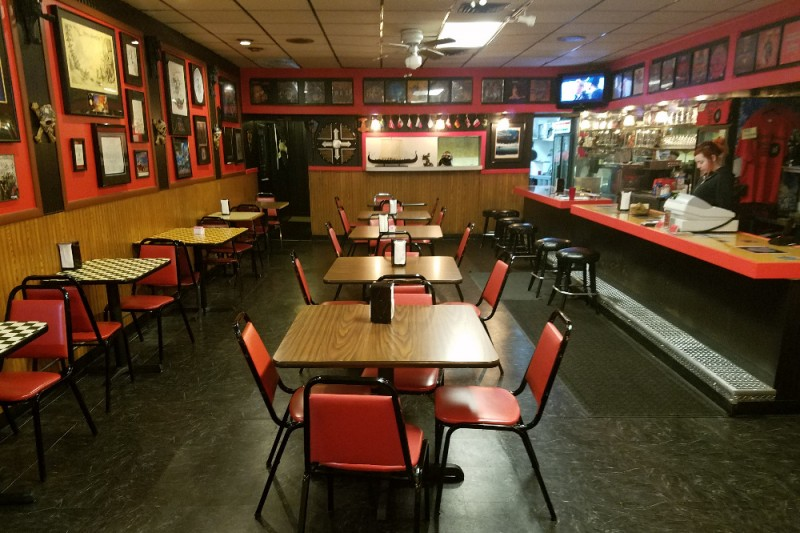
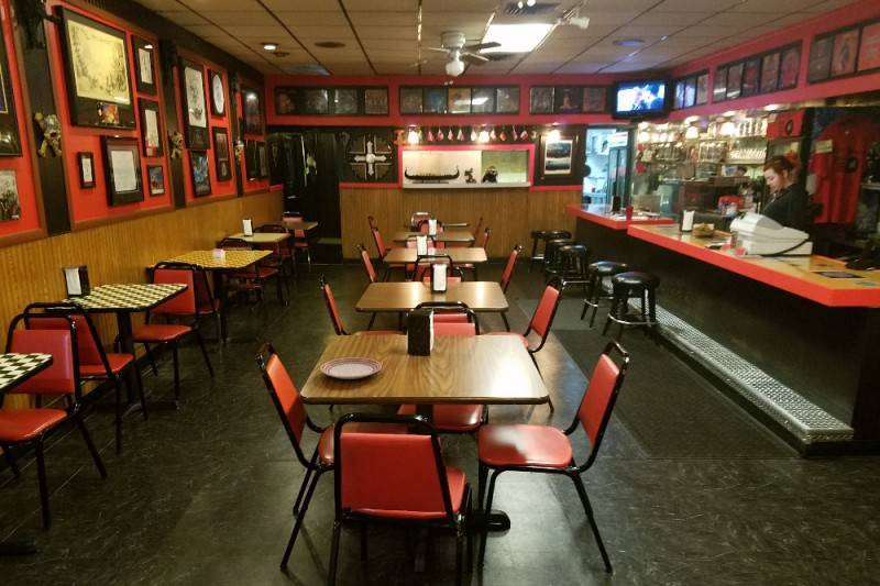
+ dinner plate [319,356,383,380]
